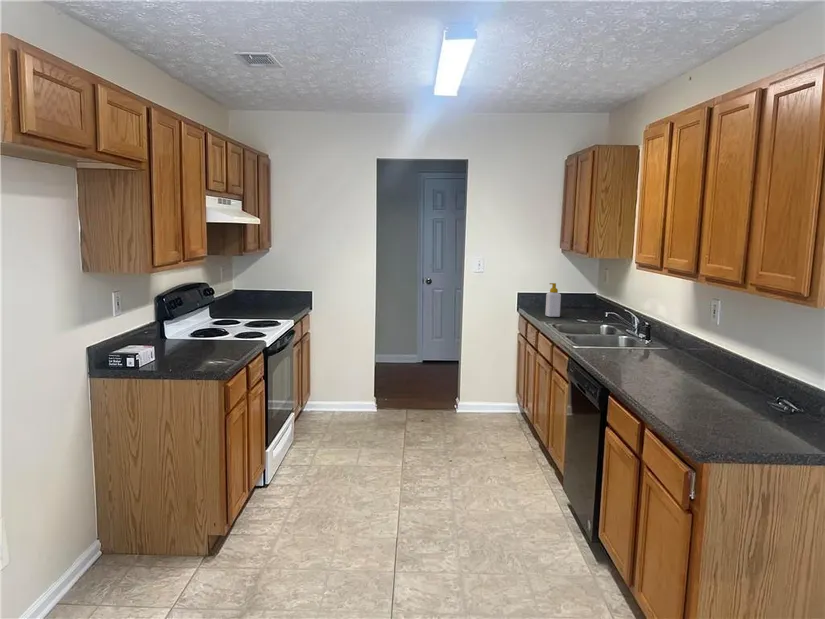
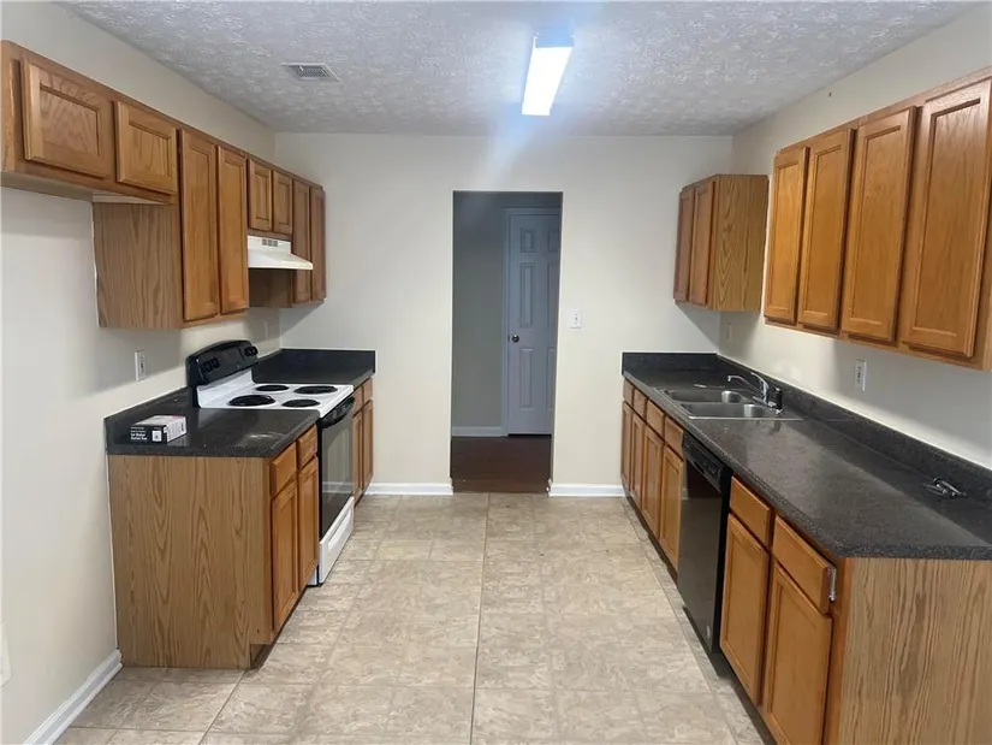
- soap bottle [544,282,562,318]
